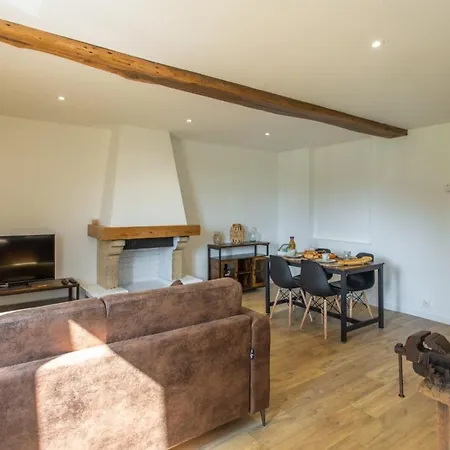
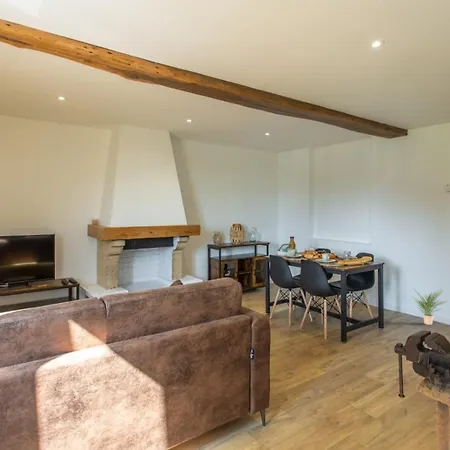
+ potted plant [411,288,448,326]
